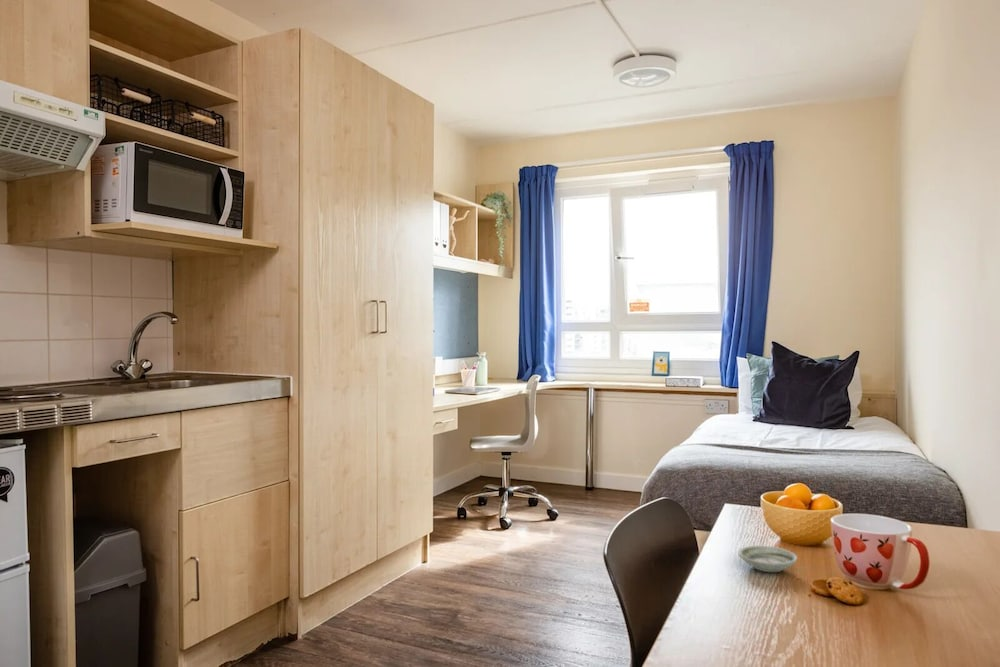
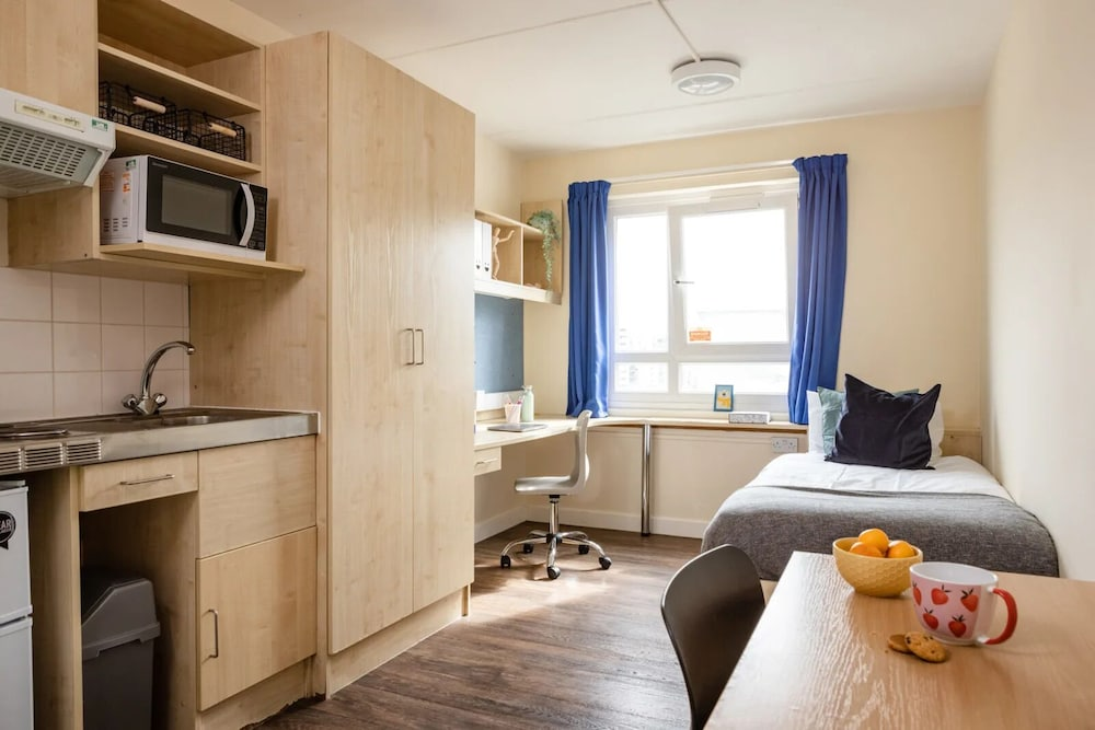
- saucer [737,545,798,573]
